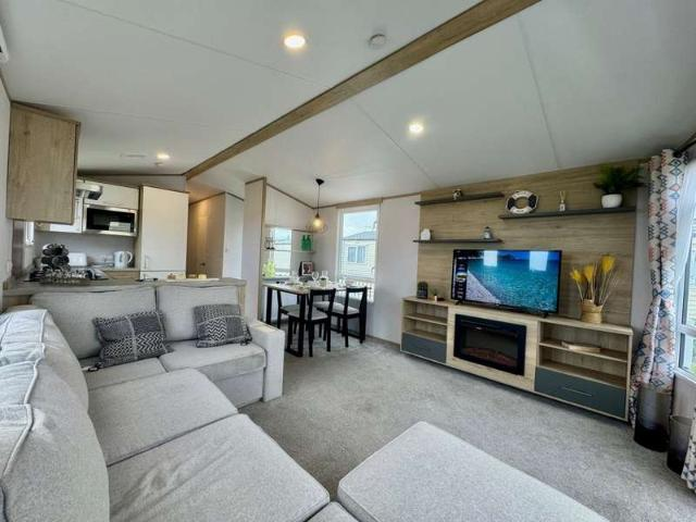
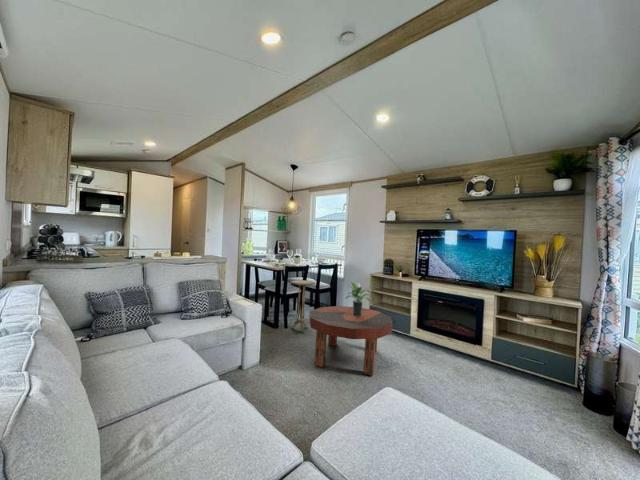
+ coffee table [308,305,393,377]
+ side table [289,279,316,334]
+ potted plant [344,281,371,316]
